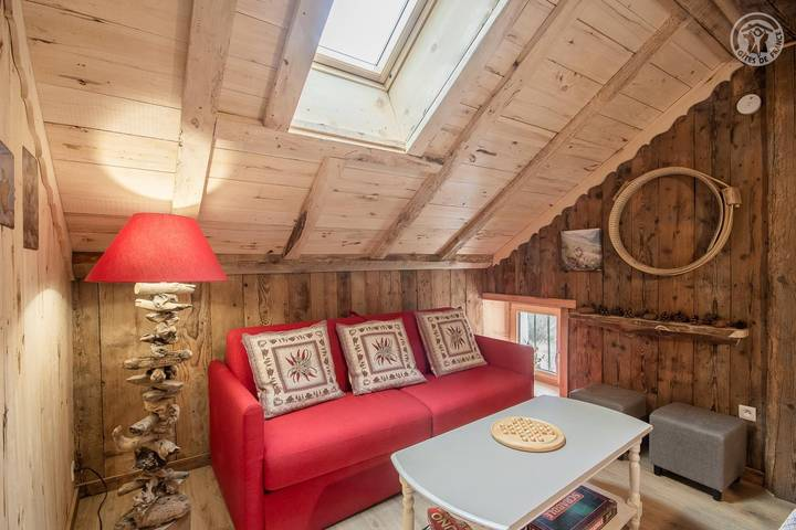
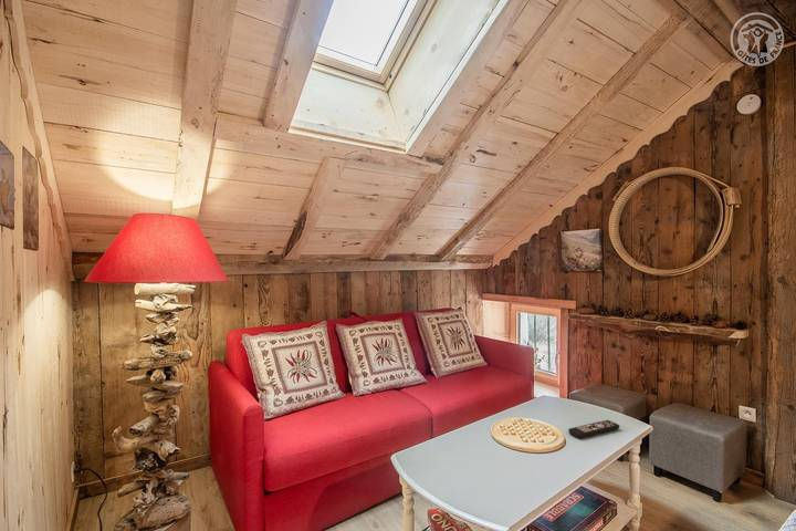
+ remote control [567,419,620,439]
